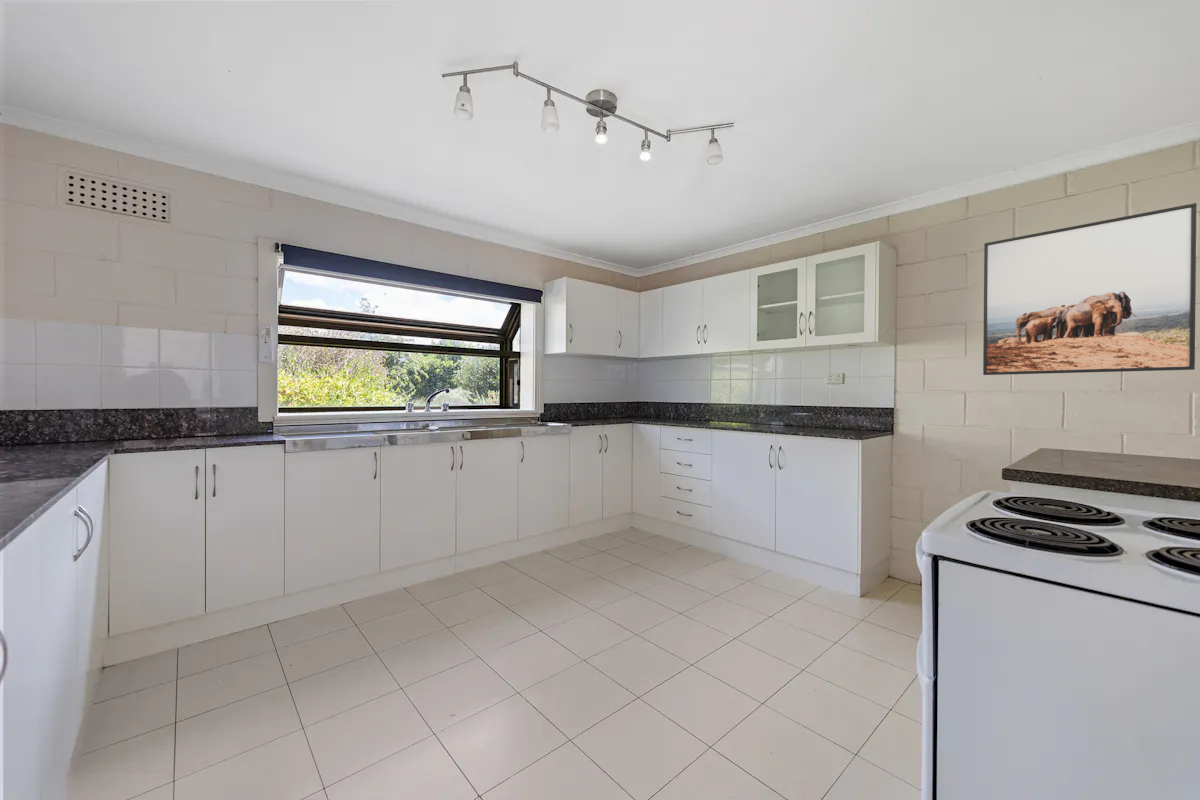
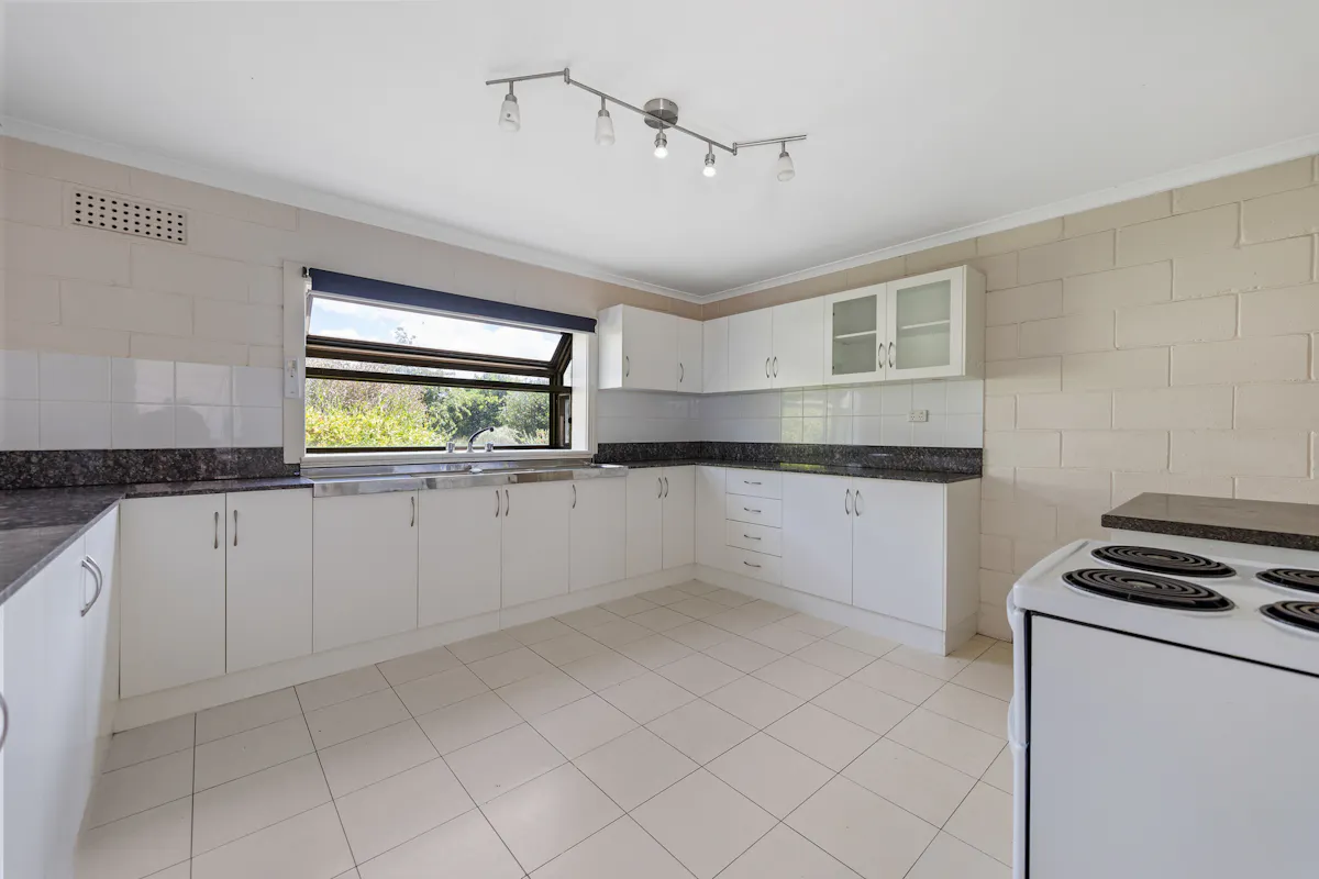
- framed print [982,202,1198,376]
